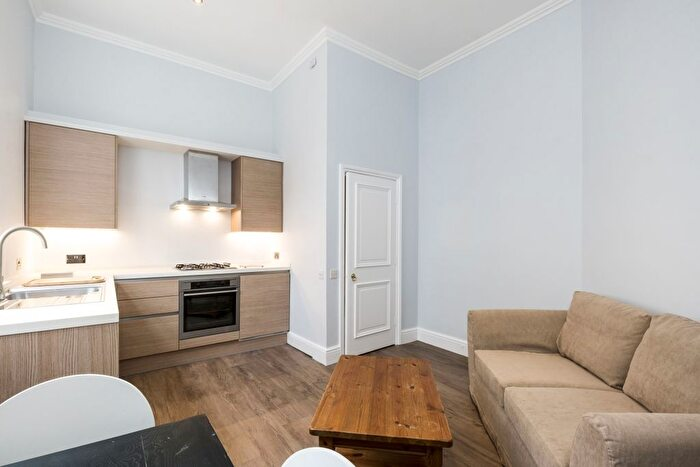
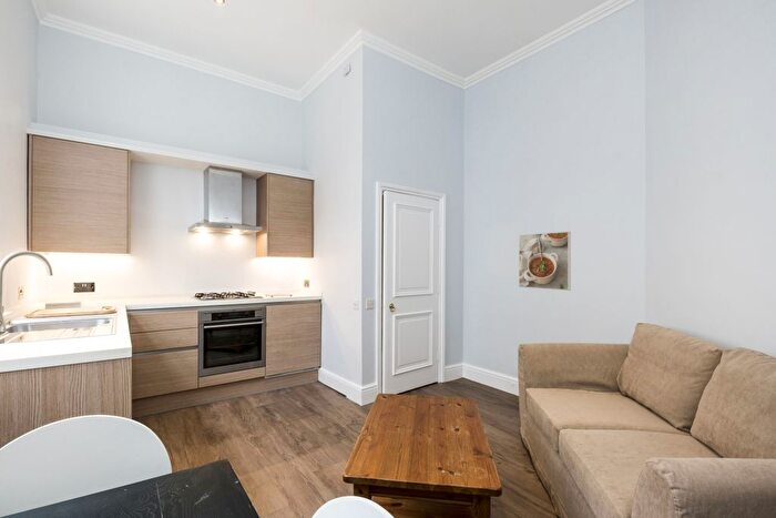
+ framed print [518,231,572,292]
